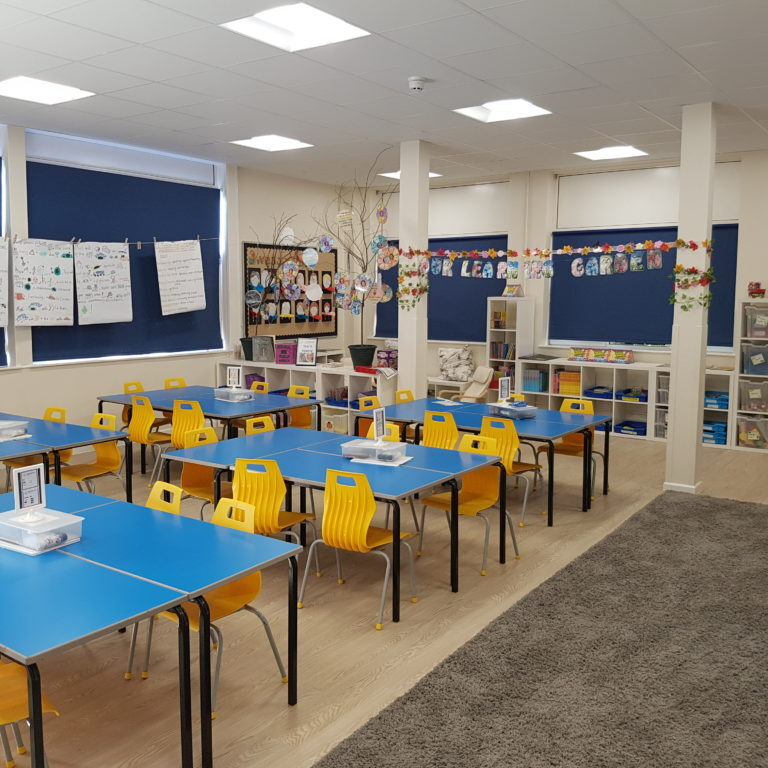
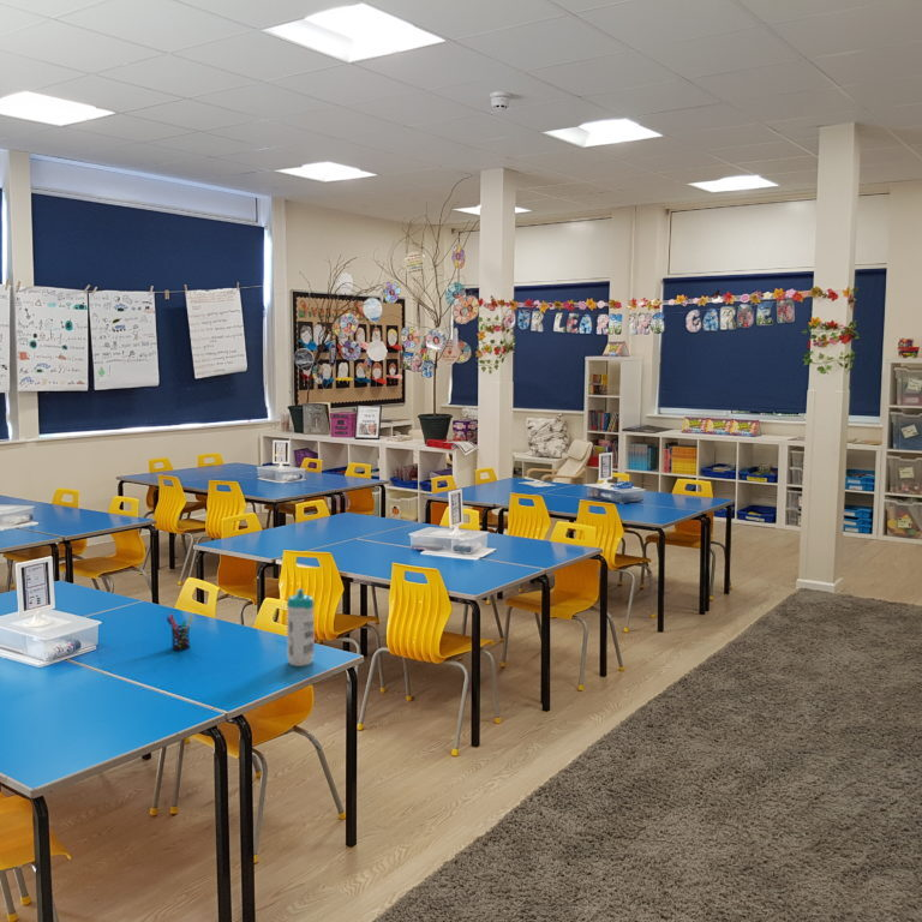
+ pen holder [166,612,194,652]
+ water bottle [286,588,316,667]
